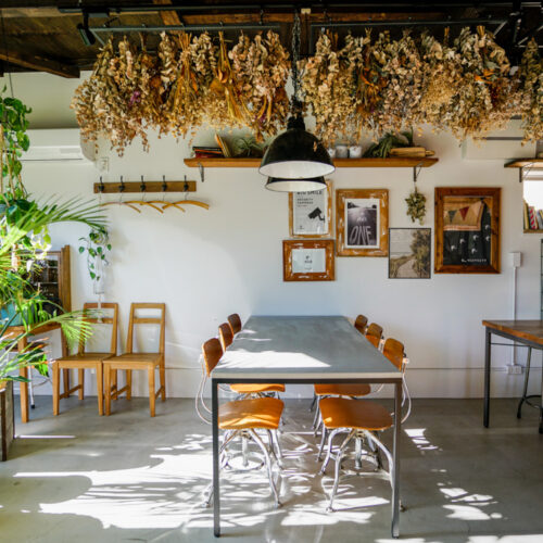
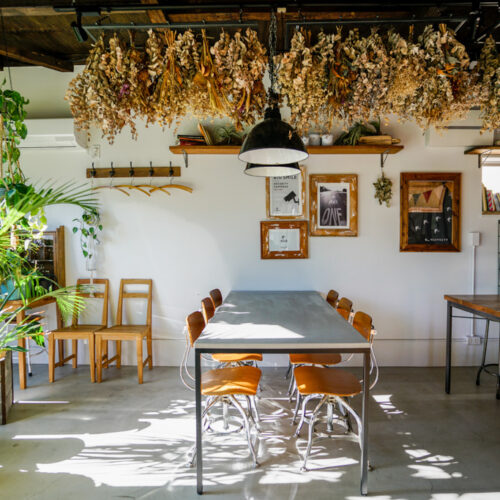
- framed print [387,227,432,280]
